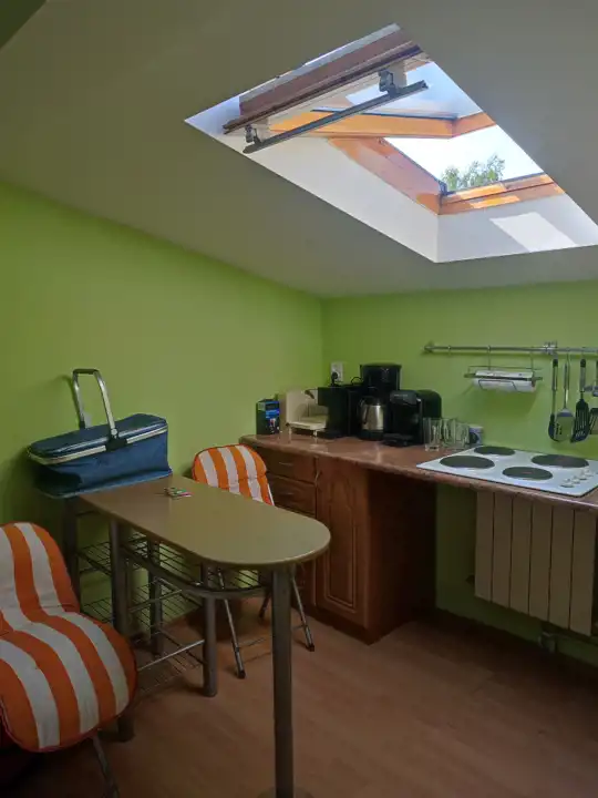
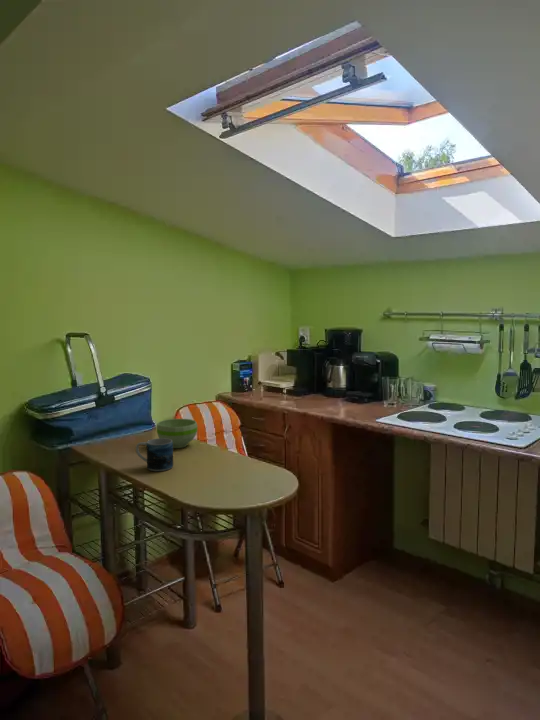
+ mug [135,437,174,472]
+ bowl [156,418,198,449]
